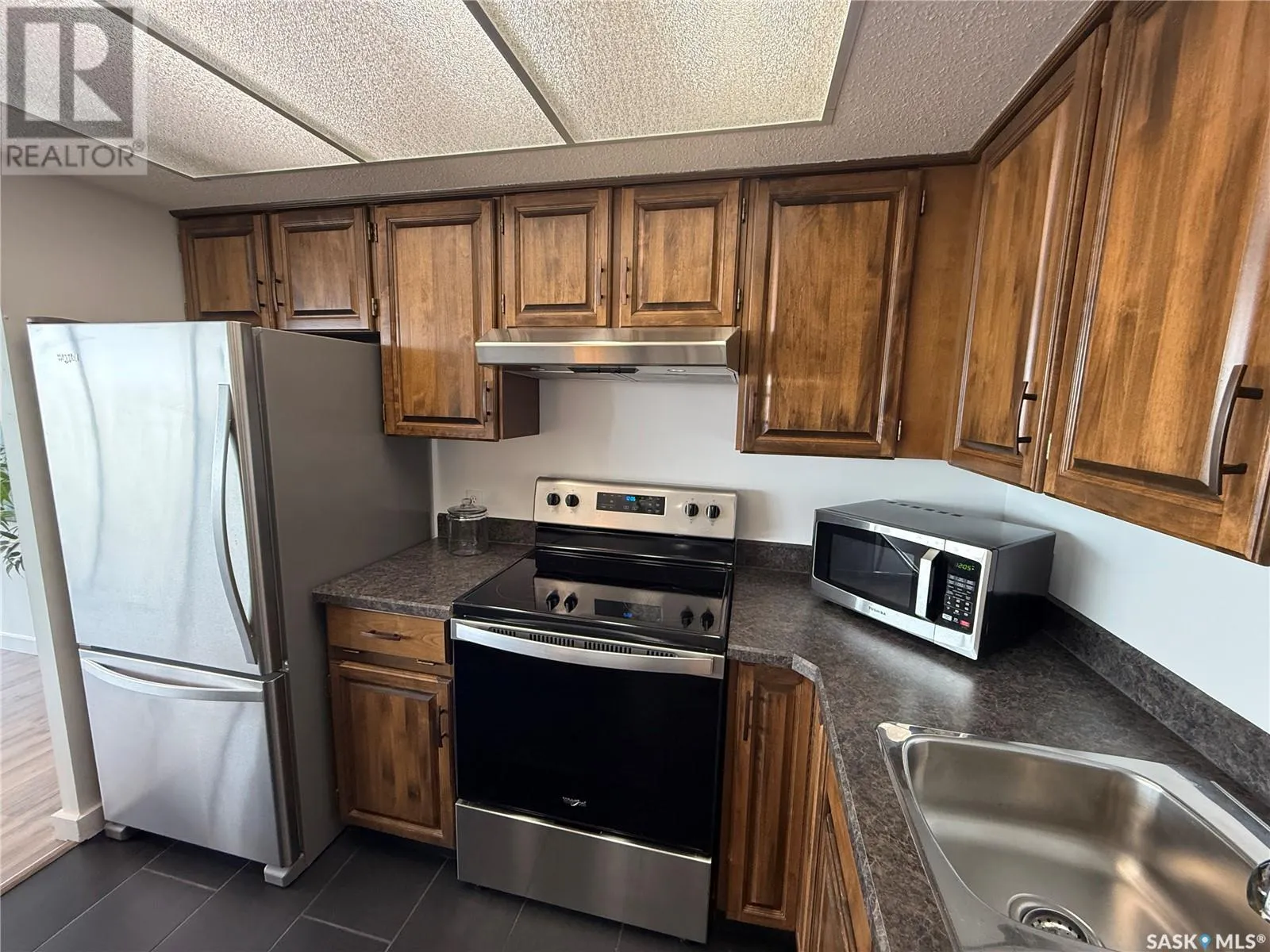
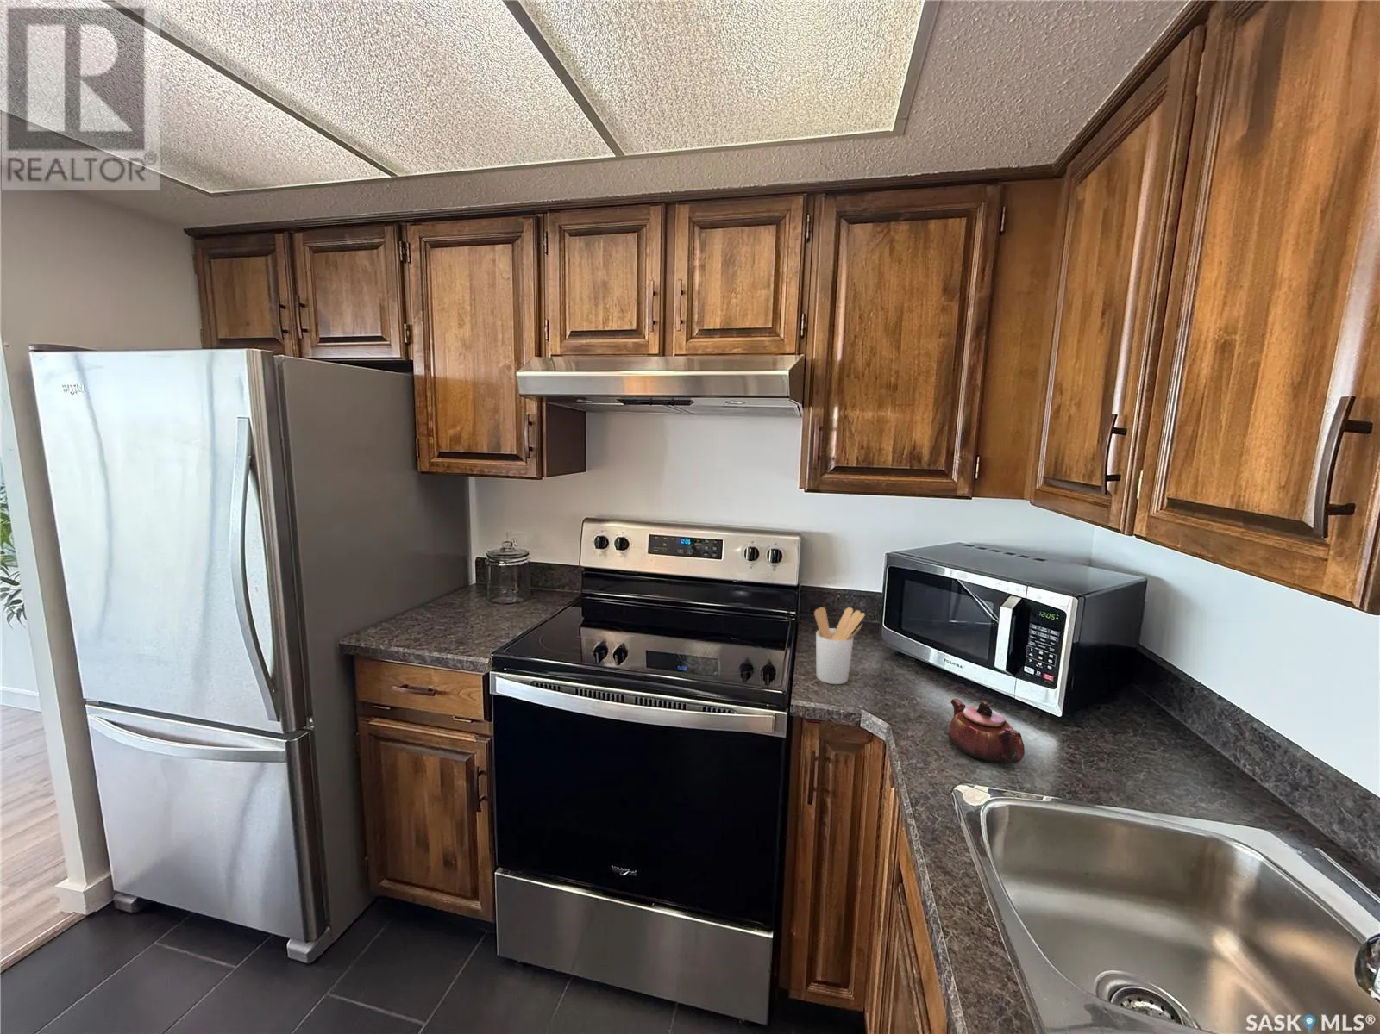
+ utensil holder [814,607,866,685]
+ teapot [948,698,1026,765]
